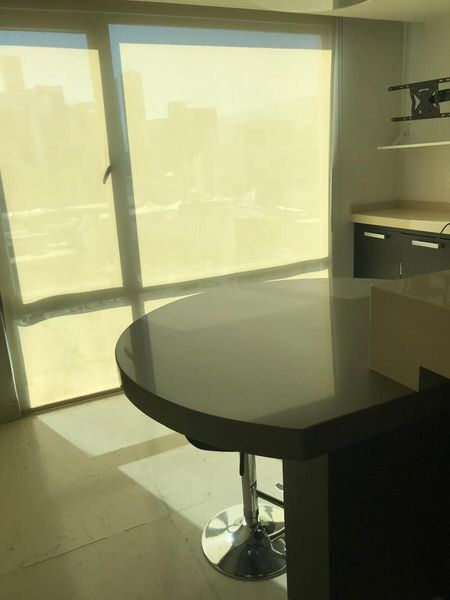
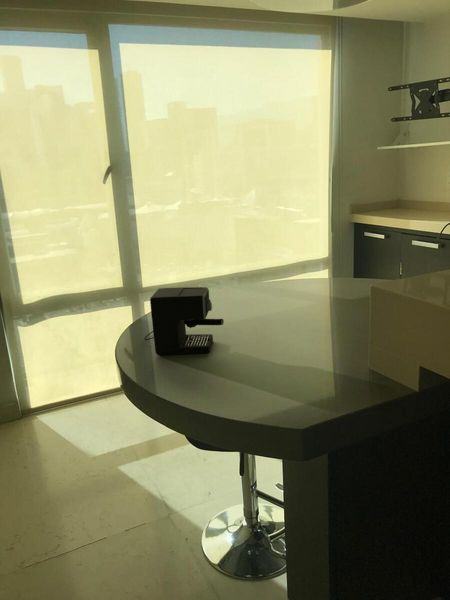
+ coffee maker [144,286,225,357]
